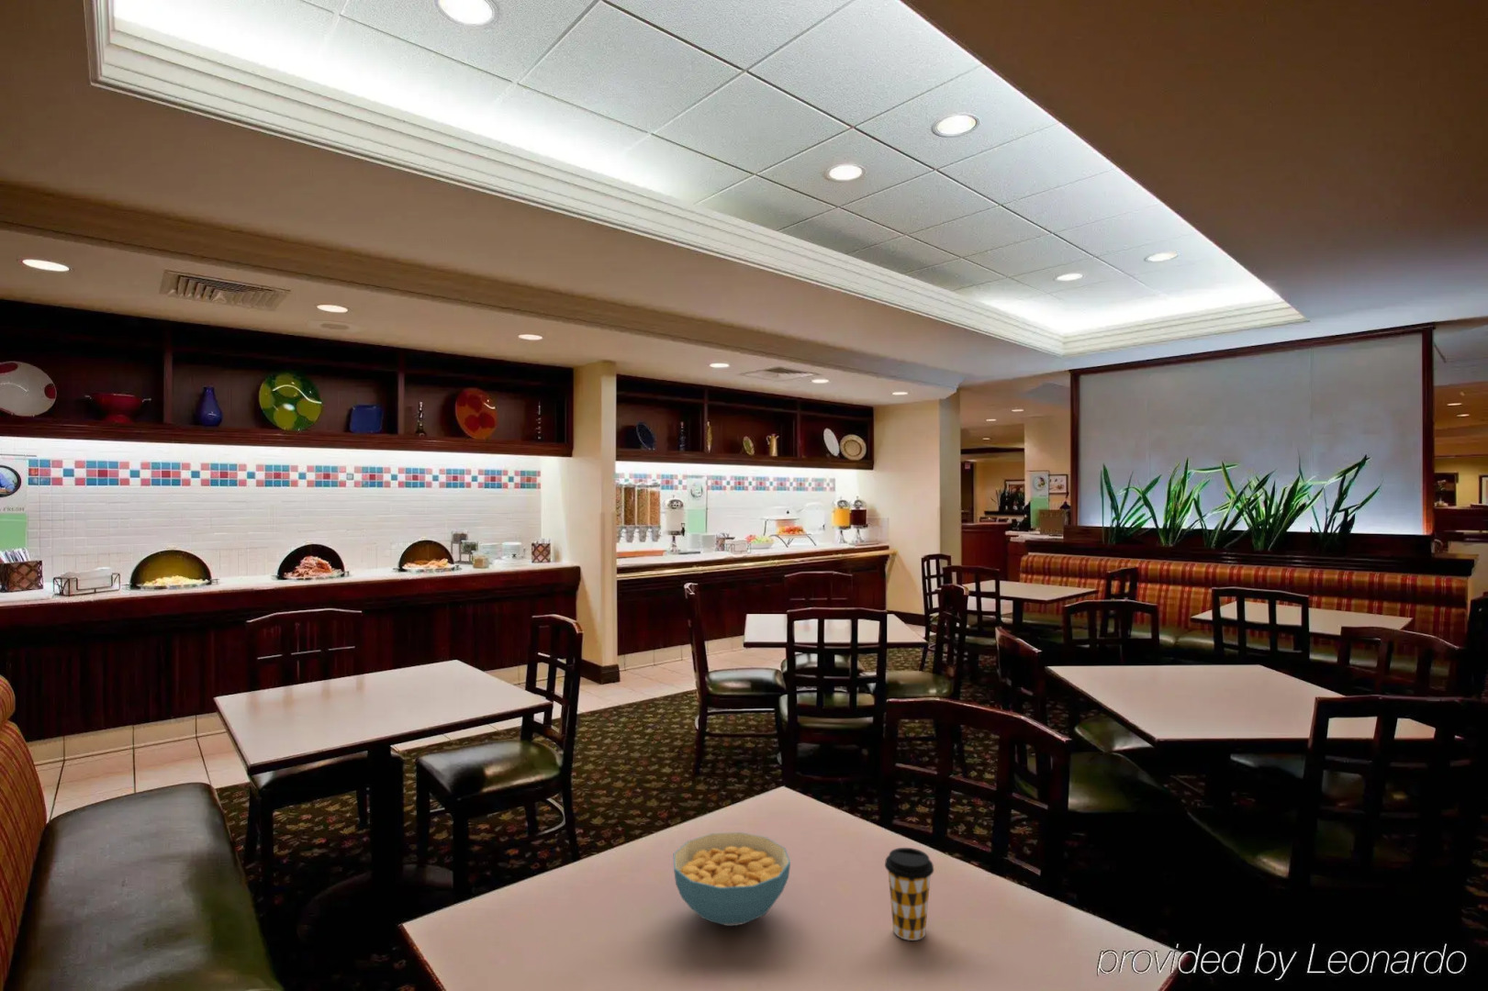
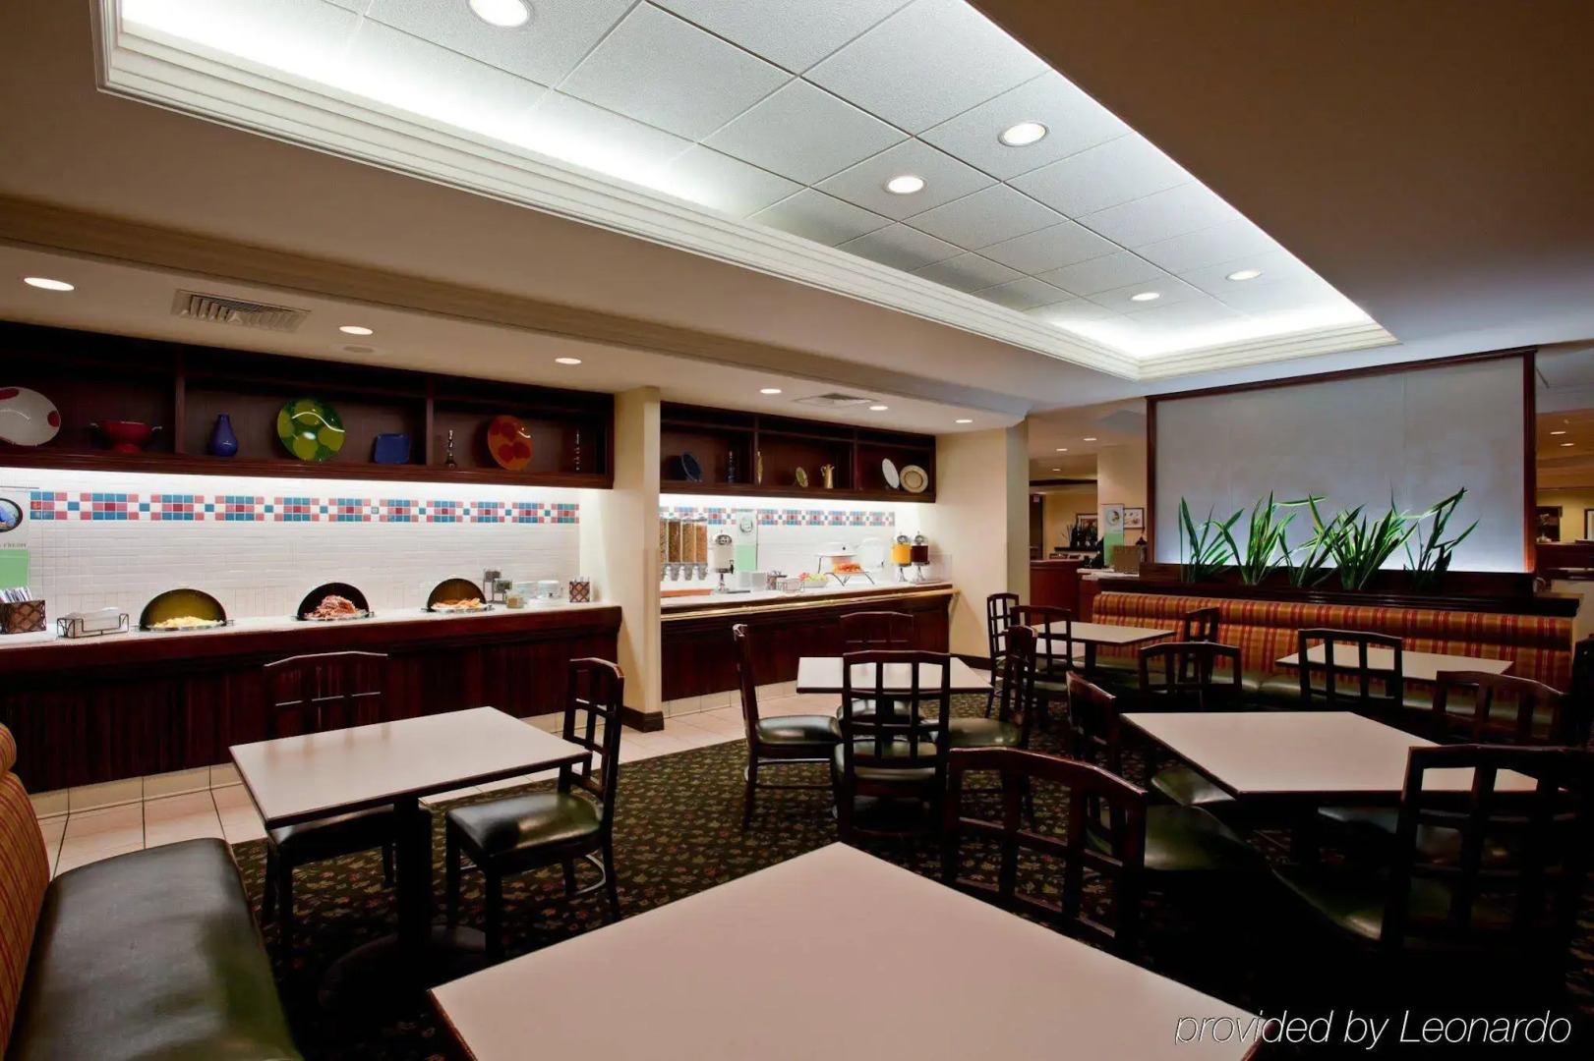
- cereal bowl [673,832,791,927]
- coffee cup [884,847,935,941]
